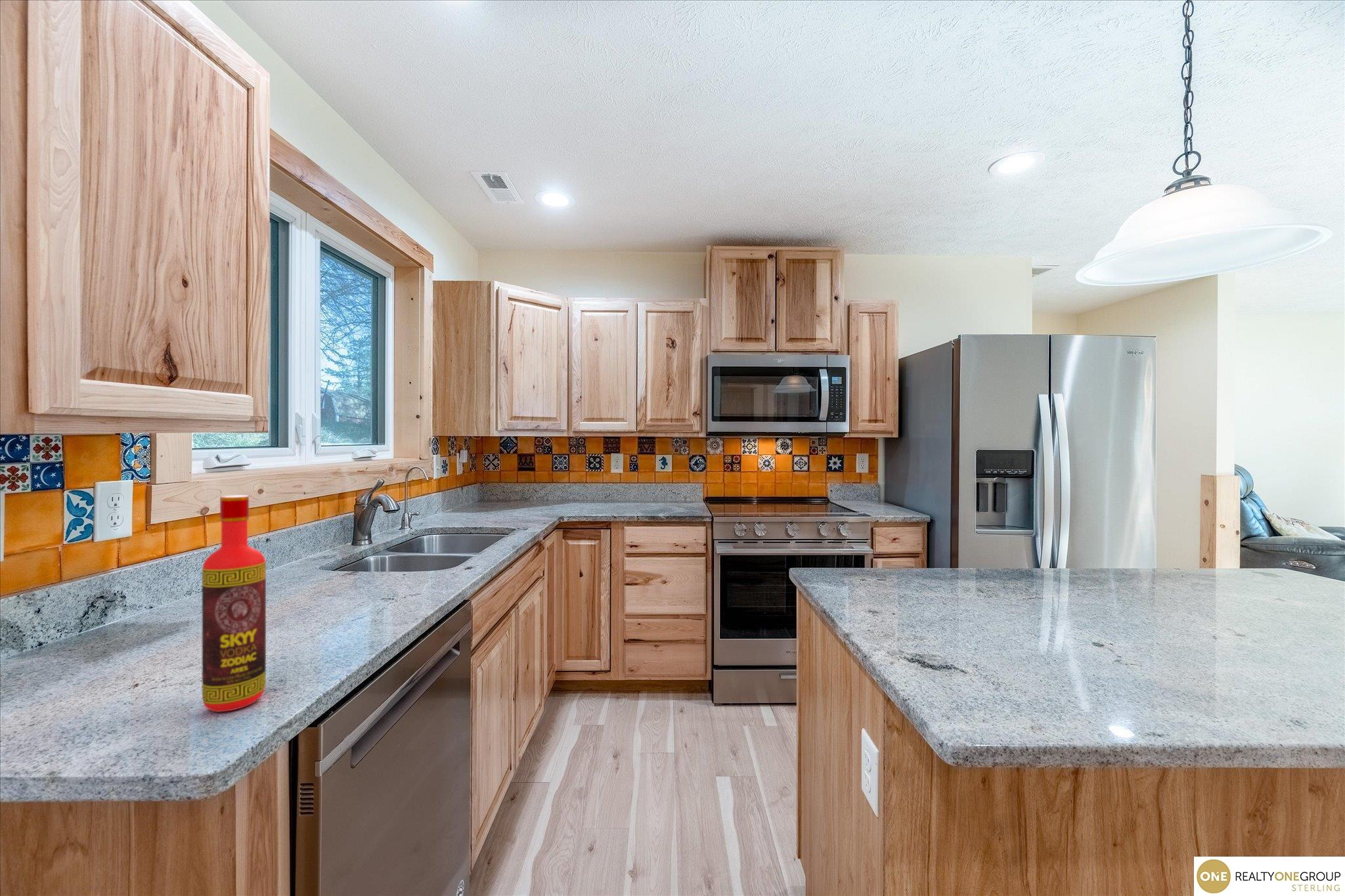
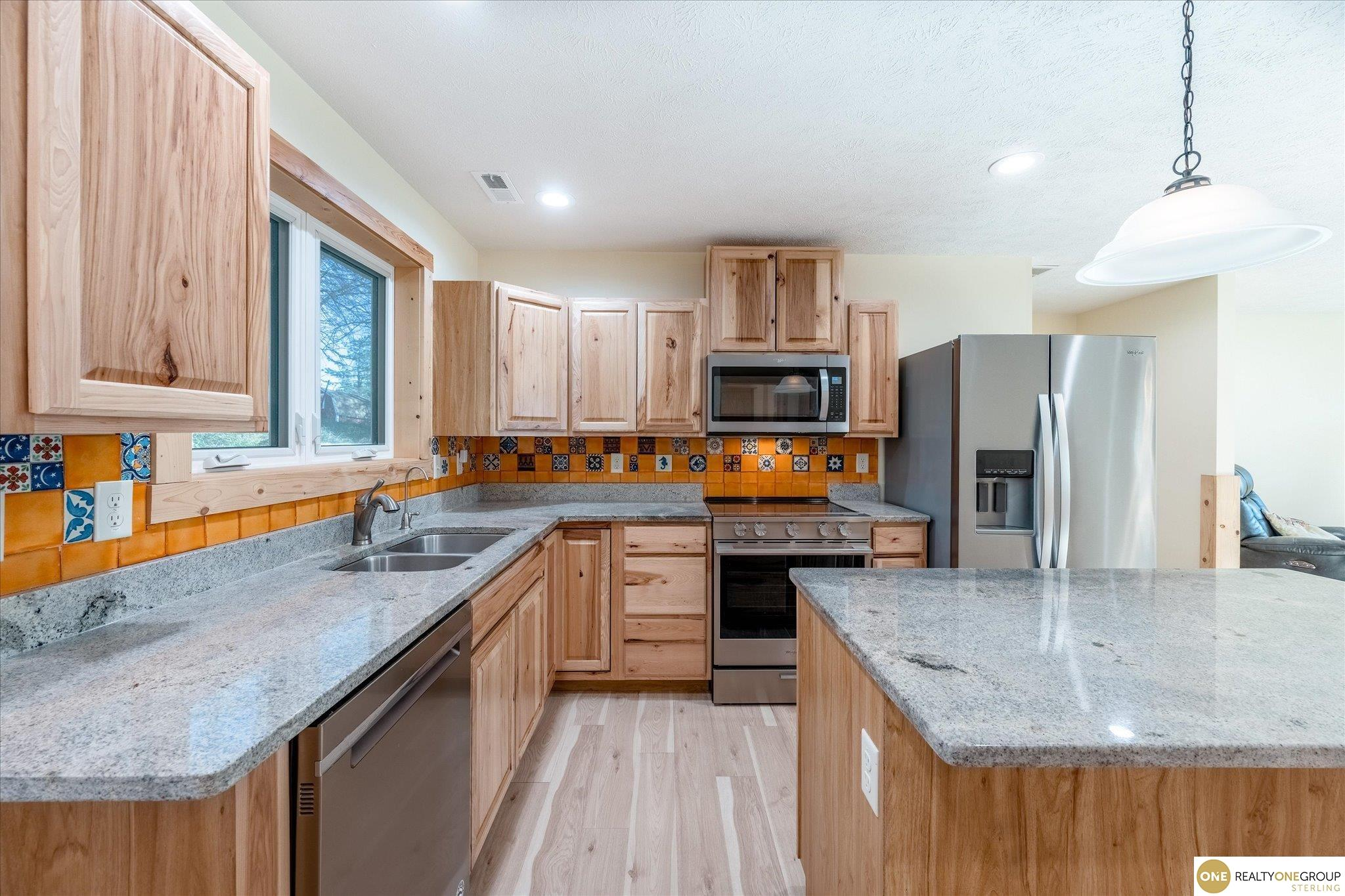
- bottle [202,494,267,713]
